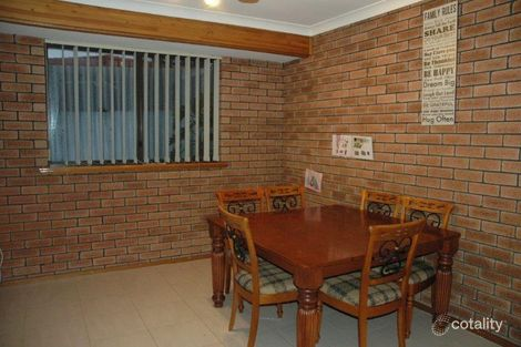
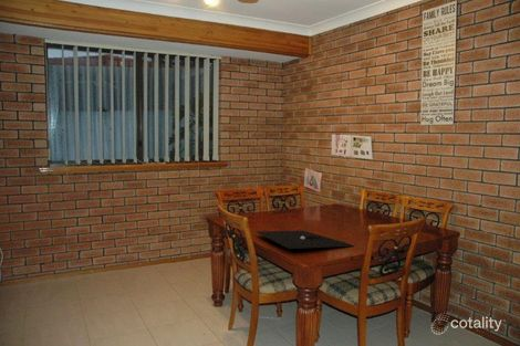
+ placemat [254,230,355,250]
